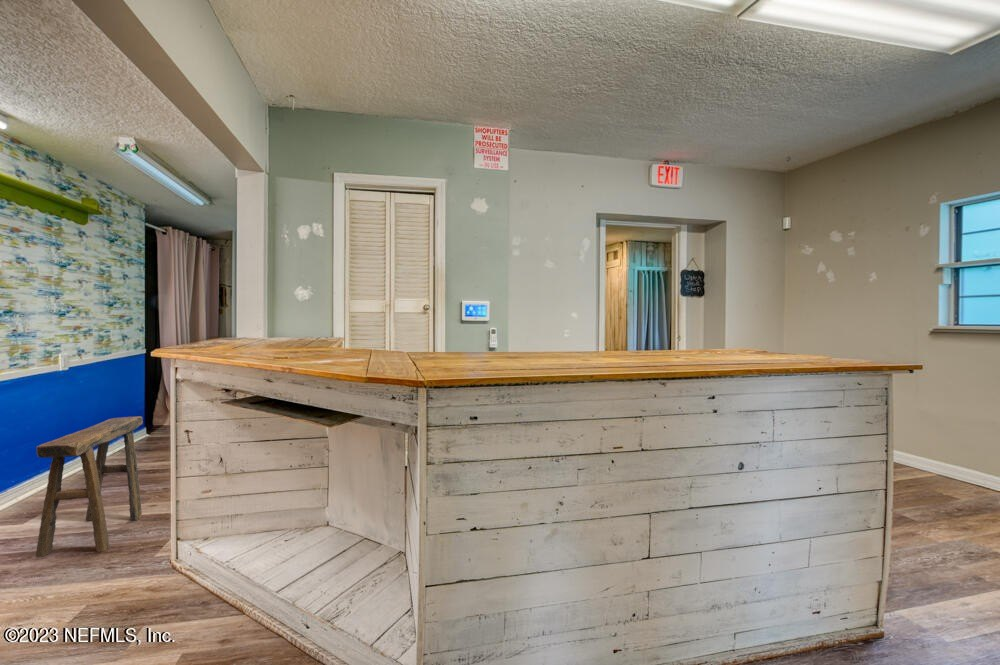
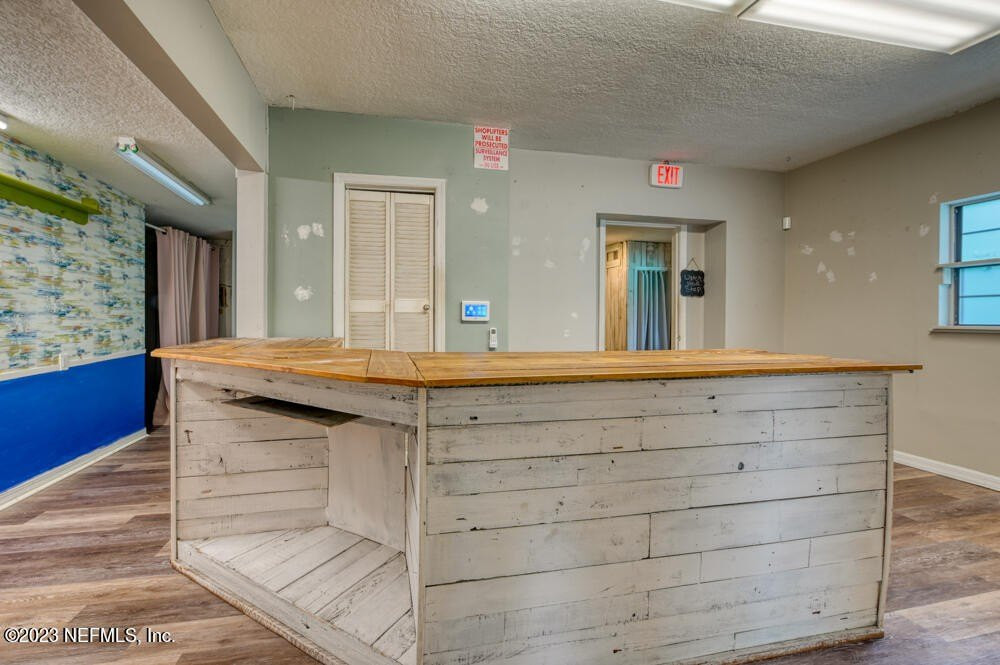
- stool [35,415,144,557]
